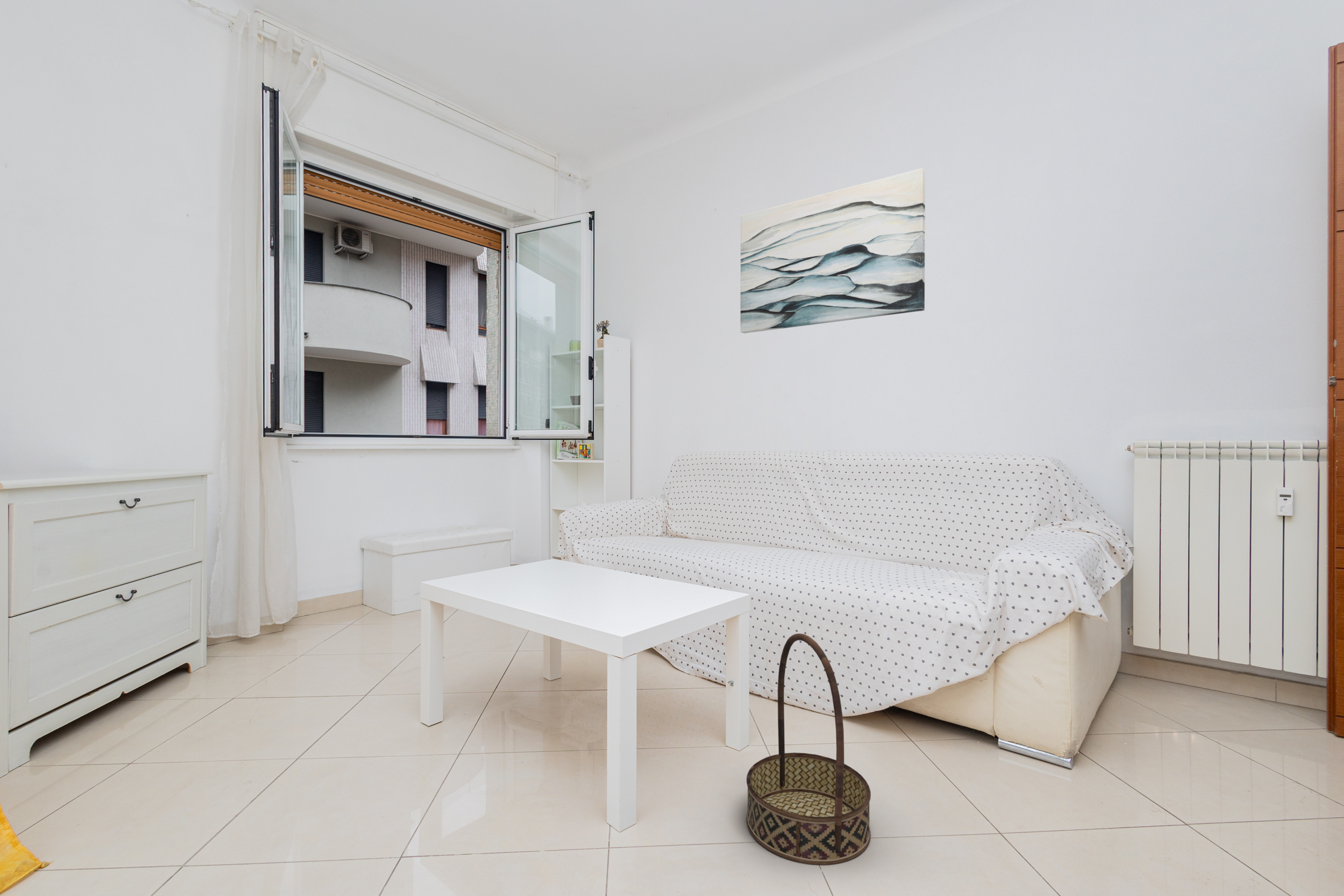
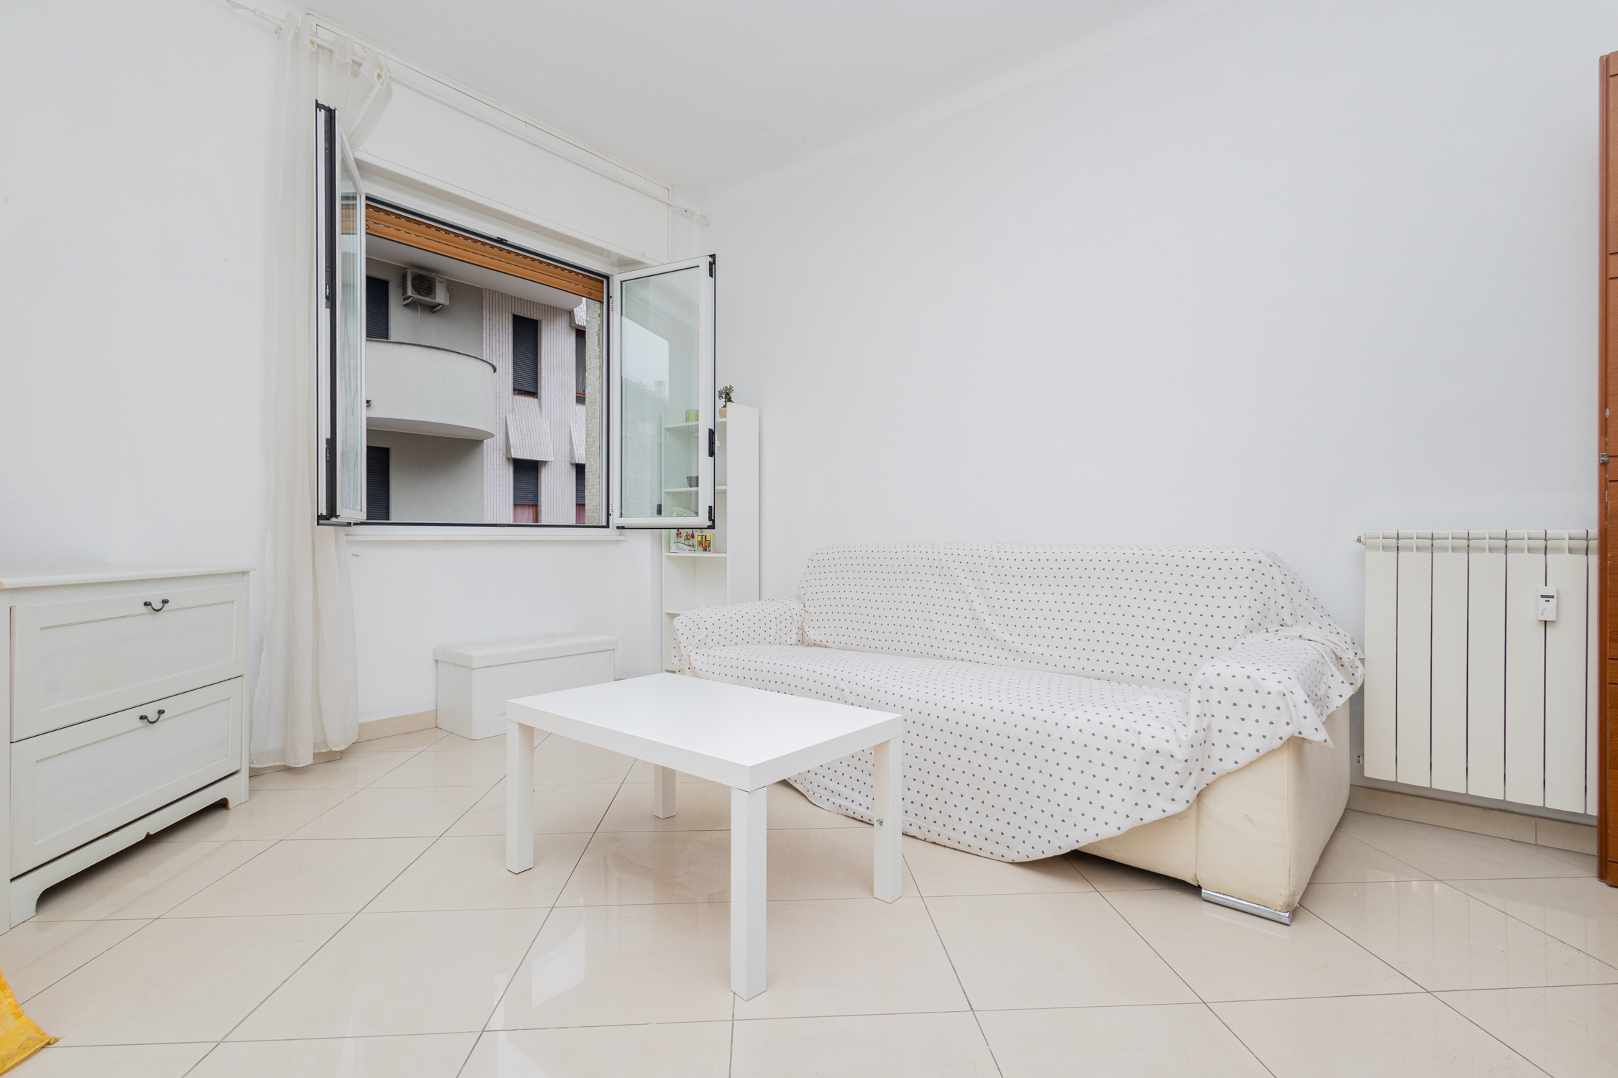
- basket [746,633,872,866]
- wall art [740,168,926,334]
